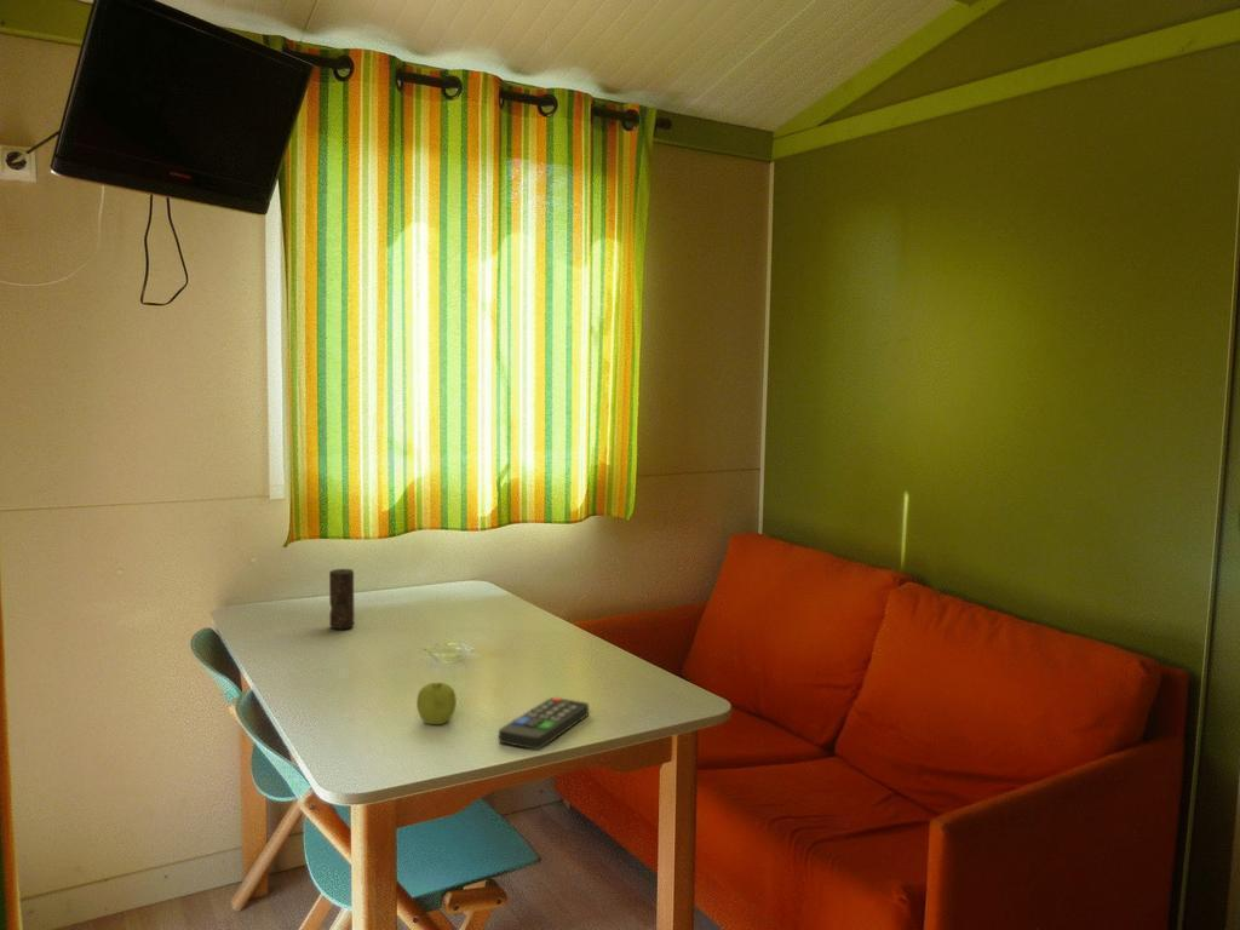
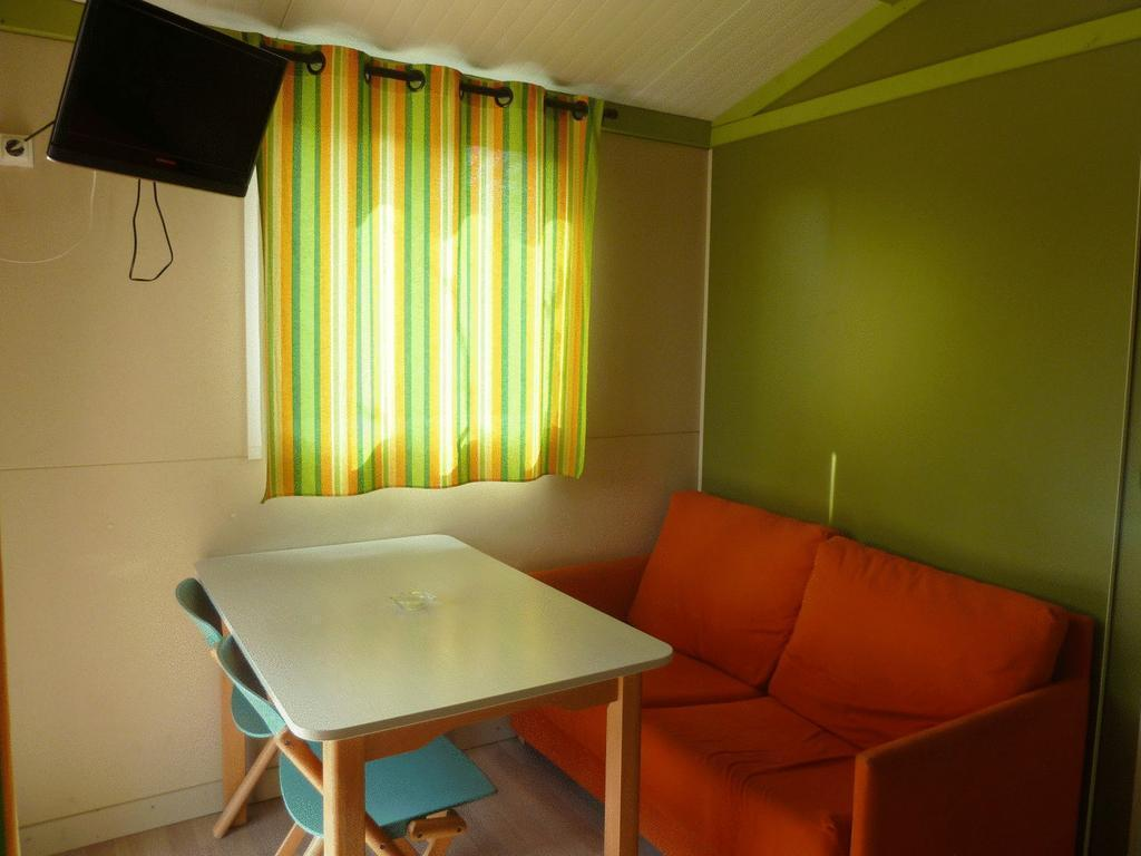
- fruit [415,682,458,725]
- remote control [498,696,590,751]
- candle [328,568,355,630]
